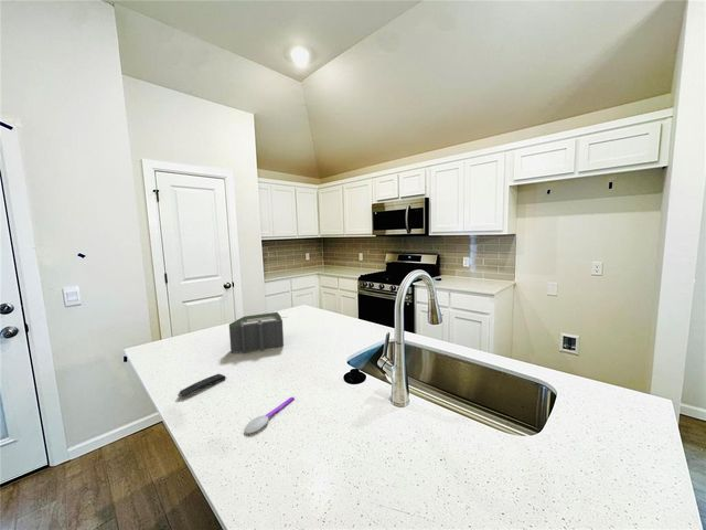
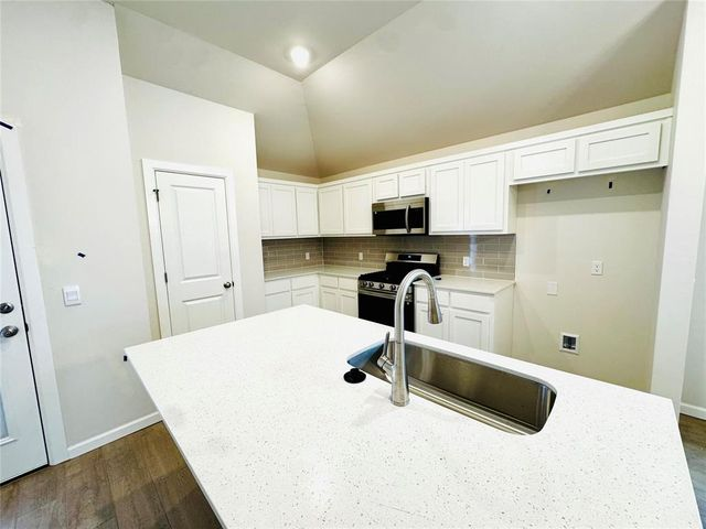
- remote control [176,373,227,399]
- toaster [228,311,287,354]
- spoon [244,396,296,435]
